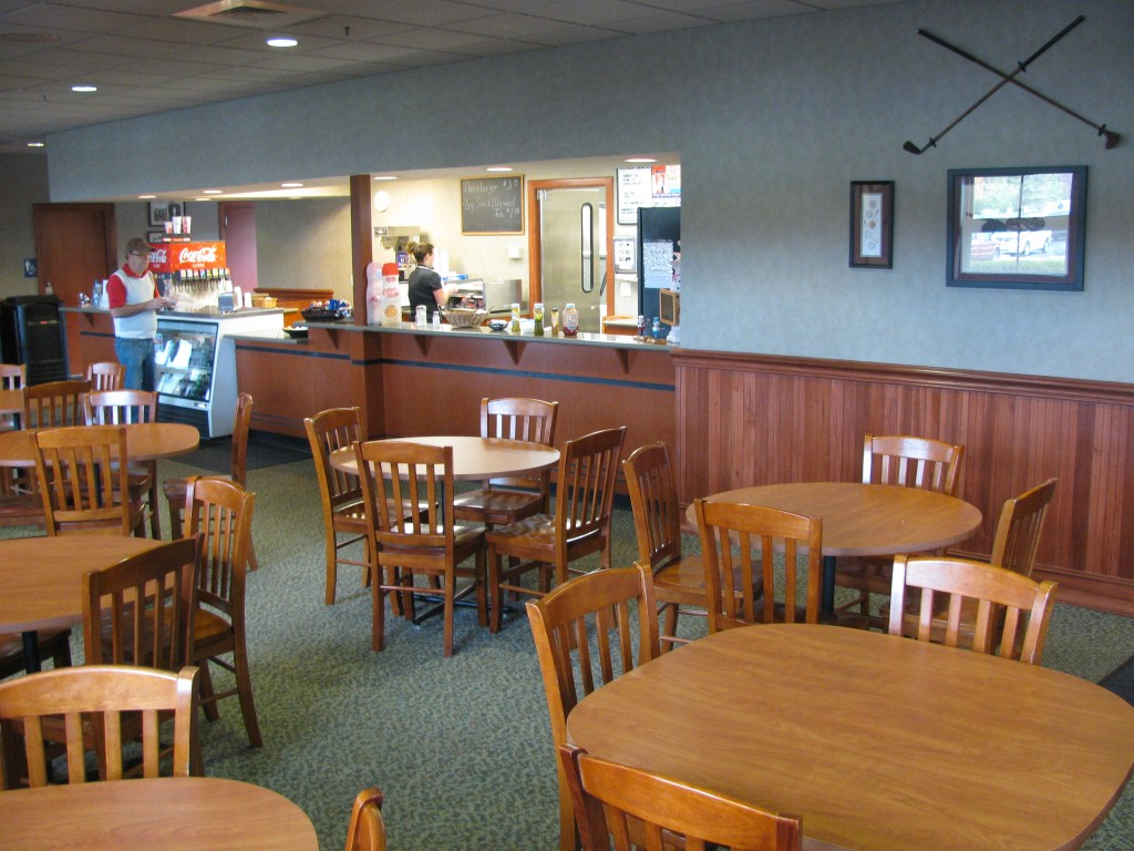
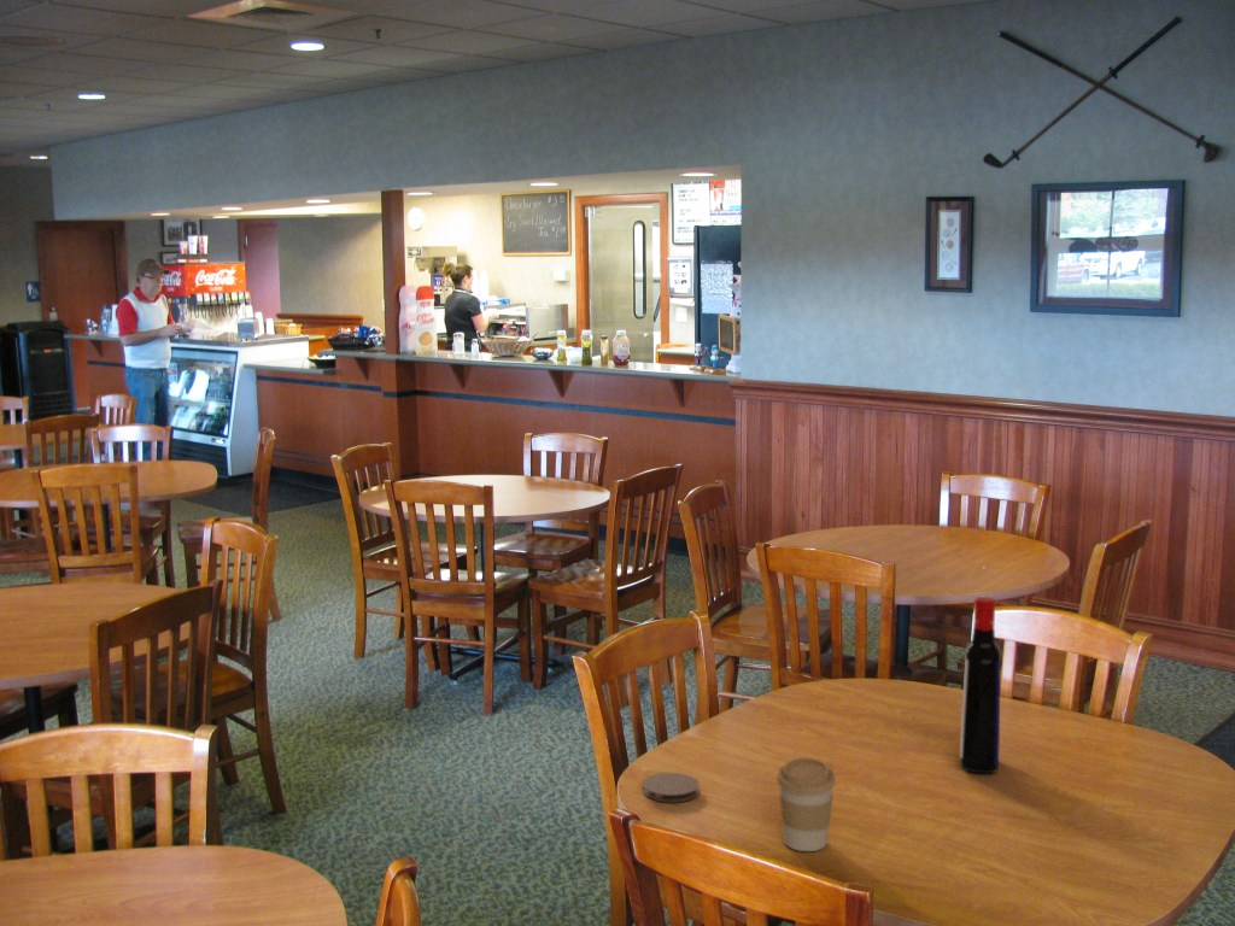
+ coffee cup [775,756,837,852]
+ liquor bottle [959,596,1001,774]
+ coaster [642,772,701,803]
